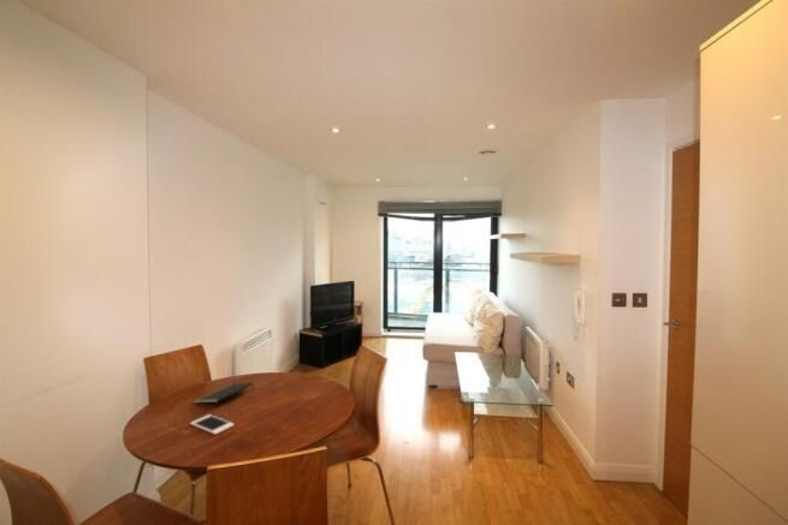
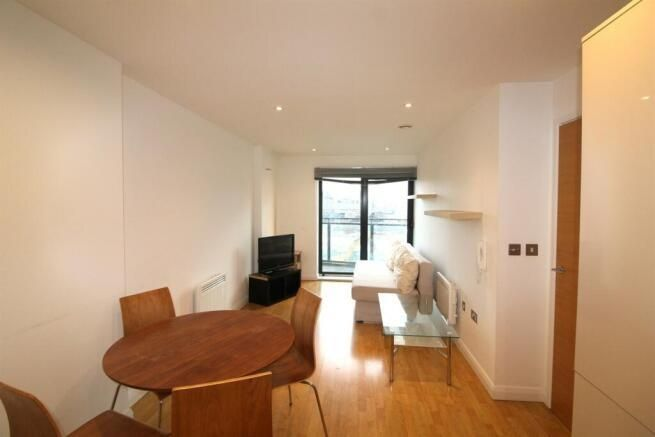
- cell phone [190,413,236,436]
- notepad [192,381,255,405]
